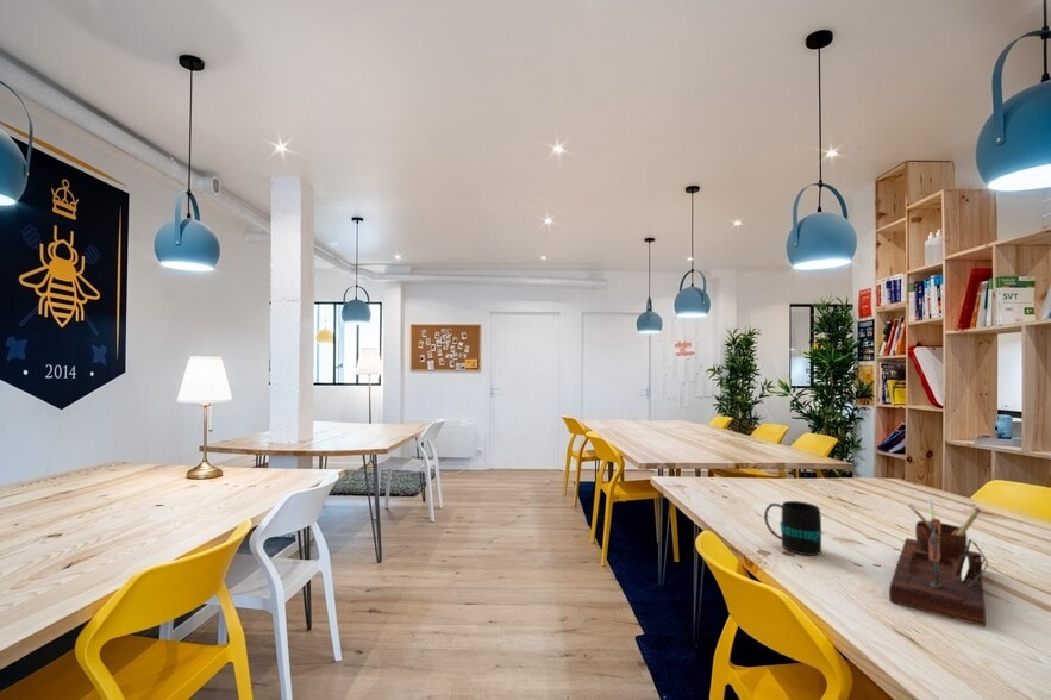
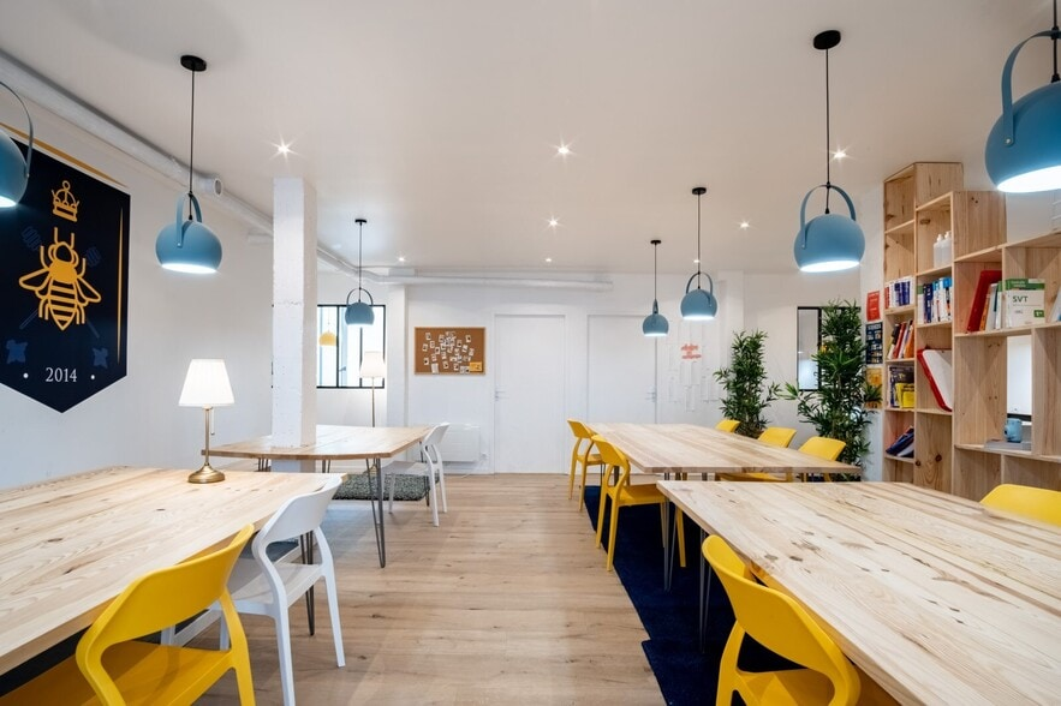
- desk organizer [888,499,989,627]
- mug [763,500,822,556]
